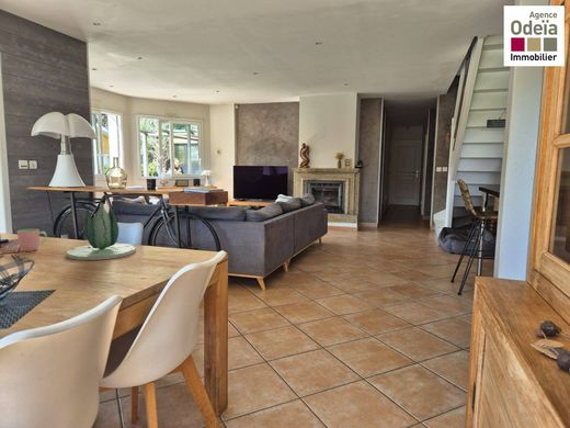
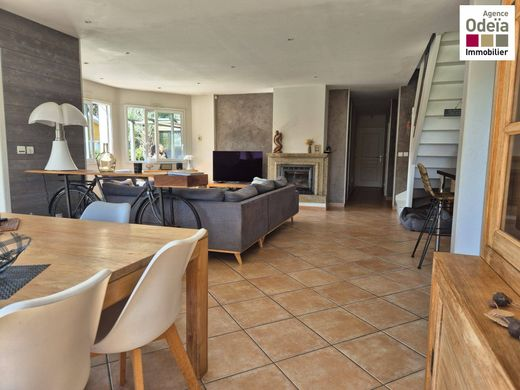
- cup [16,228,48,252]
- succulent plant [66,202,137,261]
